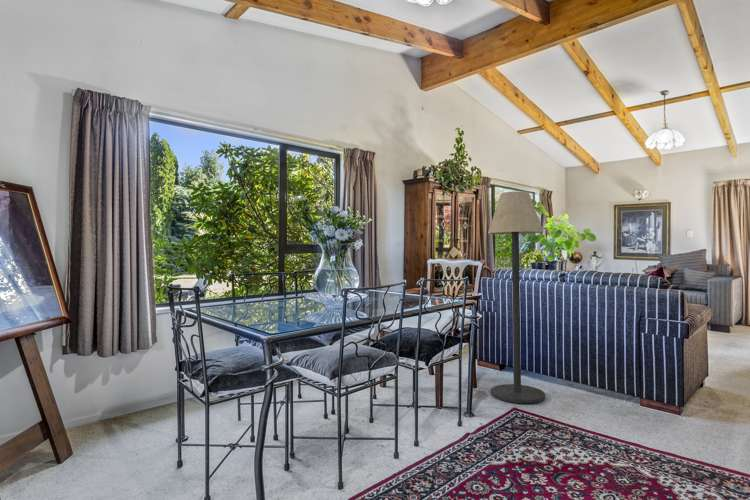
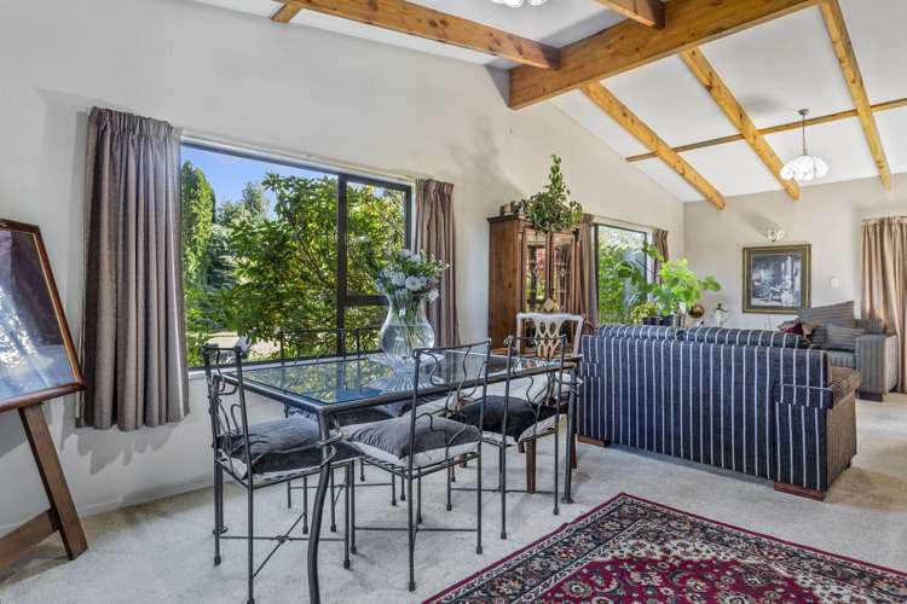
- floor lamp [487,190,546,404]
